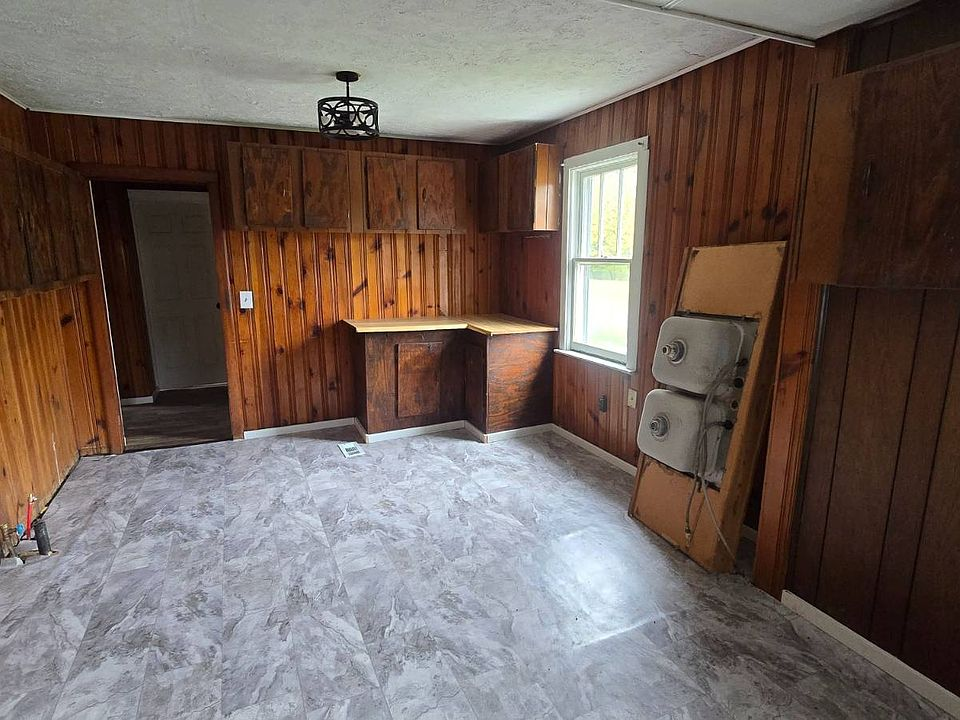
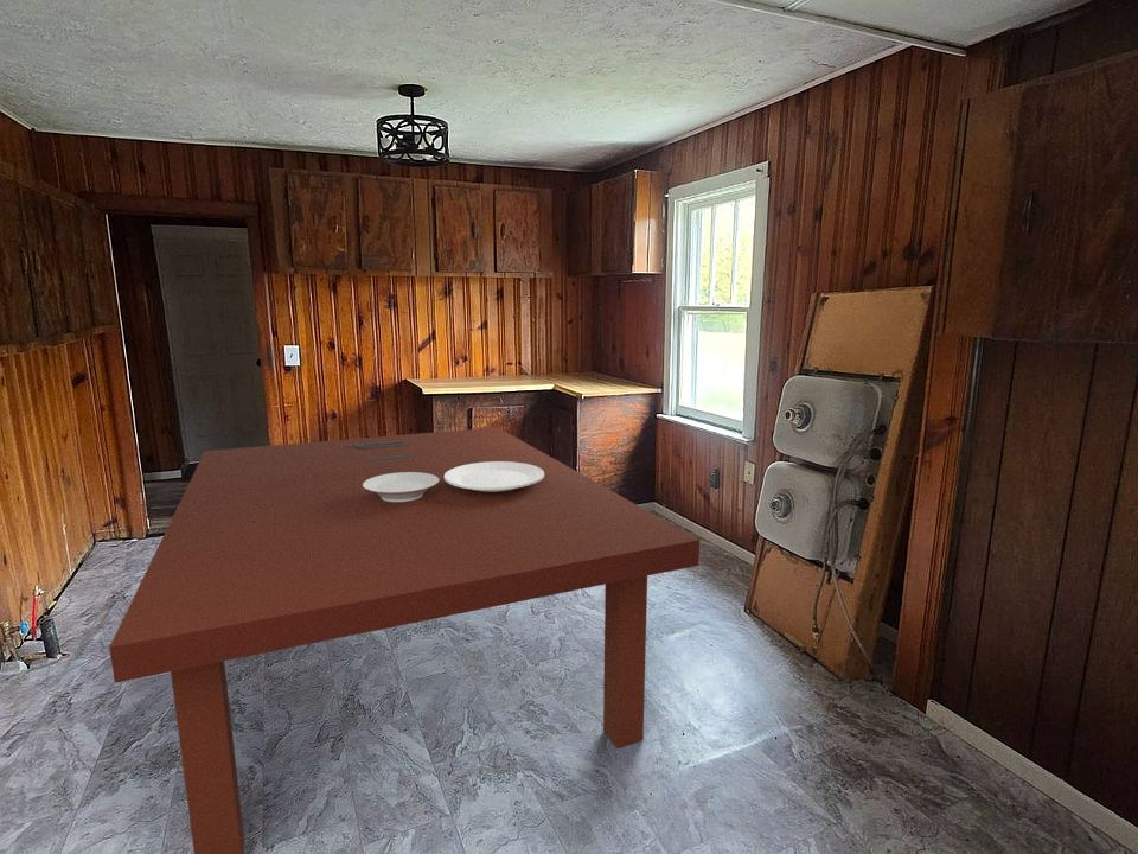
+ dining table [108,426,701,854]
